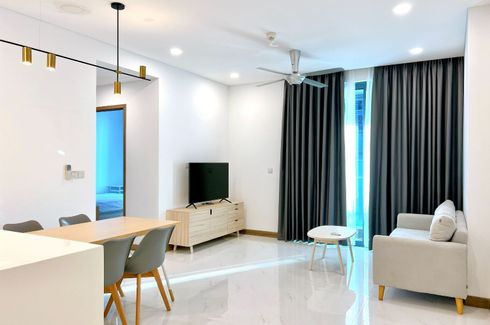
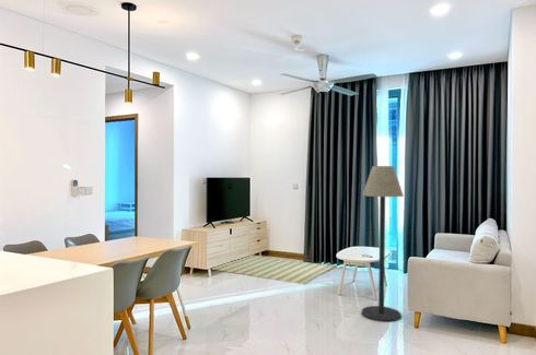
+ rug [211,255,337,285]
+ floor lamp [361,165,405,322]
